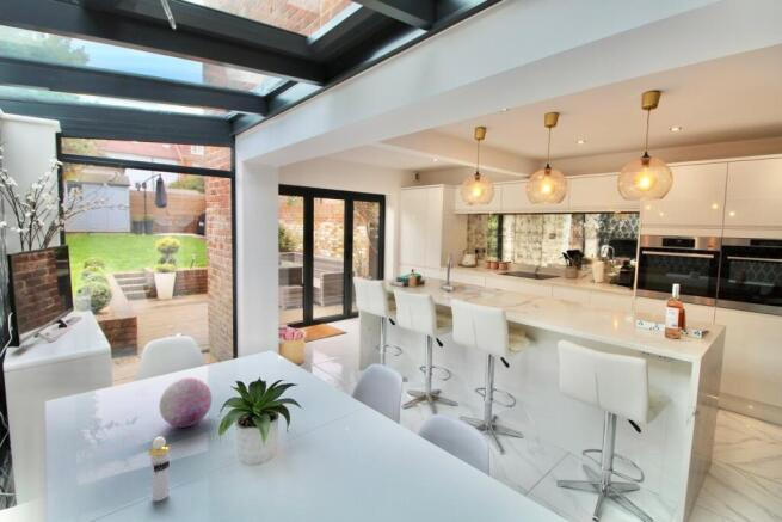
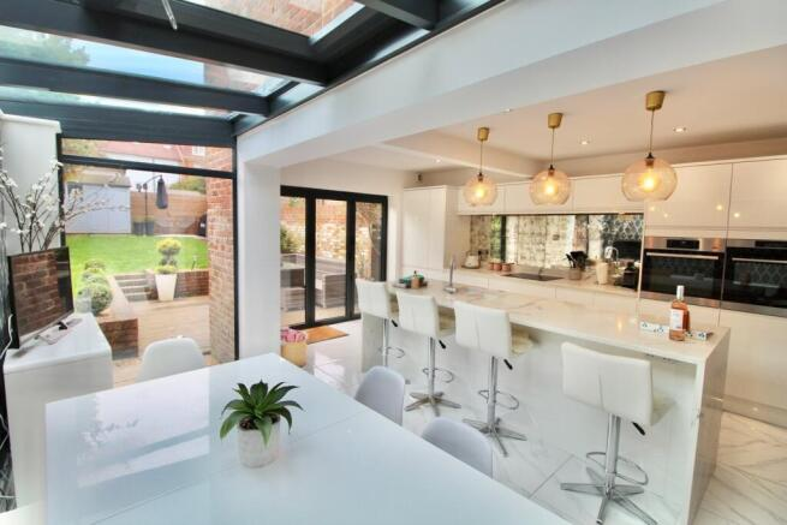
- decorative orb [158,376,214,429]
- perfume bottle [147,436,171,502]
